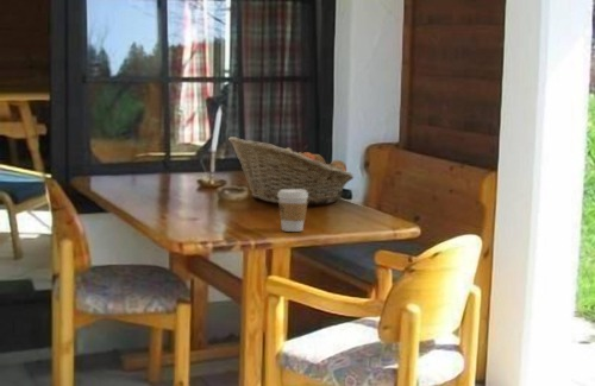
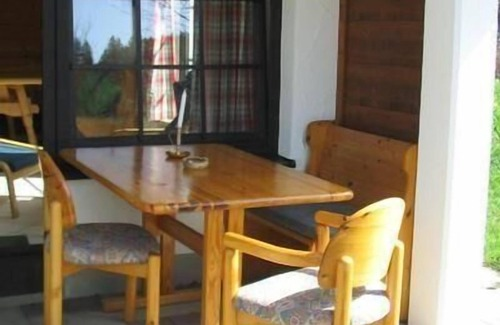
- fruit basket [227,135,355,207]
- coffee cup [277,189,308,233]
